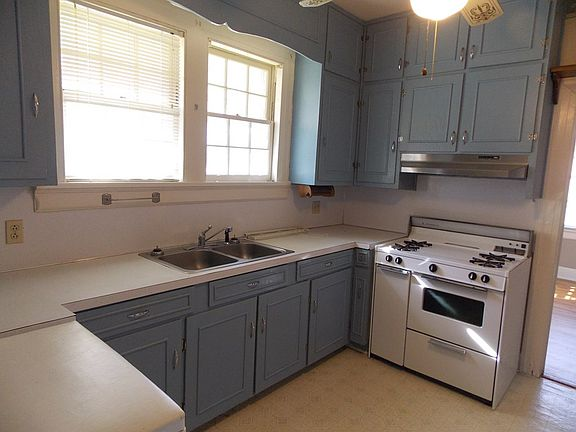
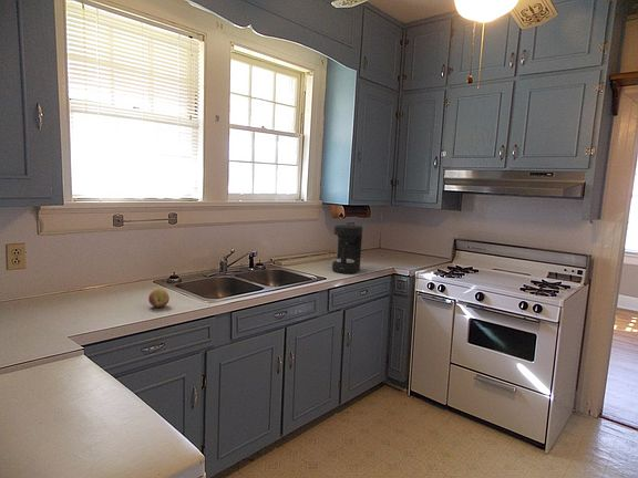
+ fruit [147,288,171,309]
+ coffee maker [331,224,363,274]
